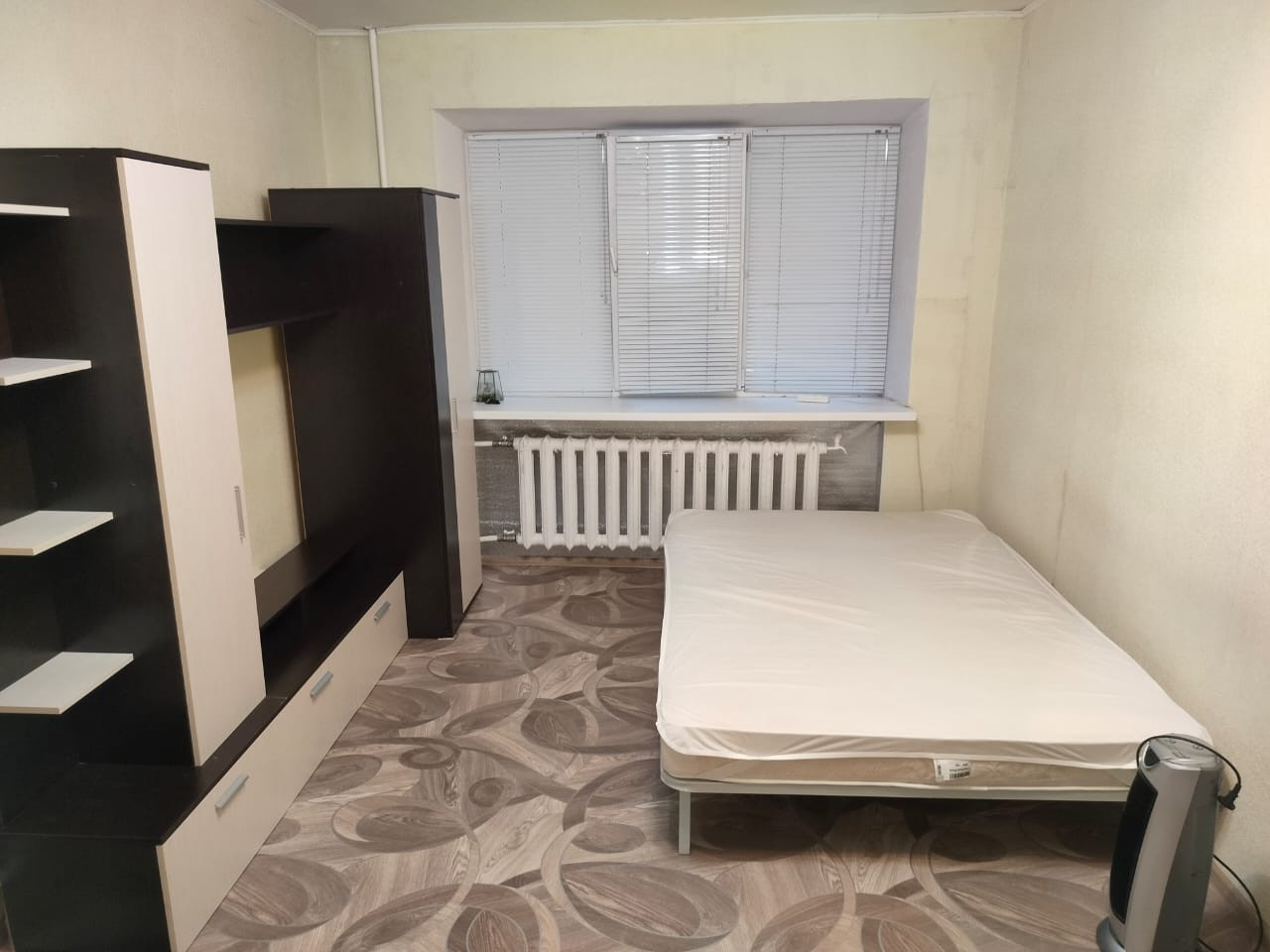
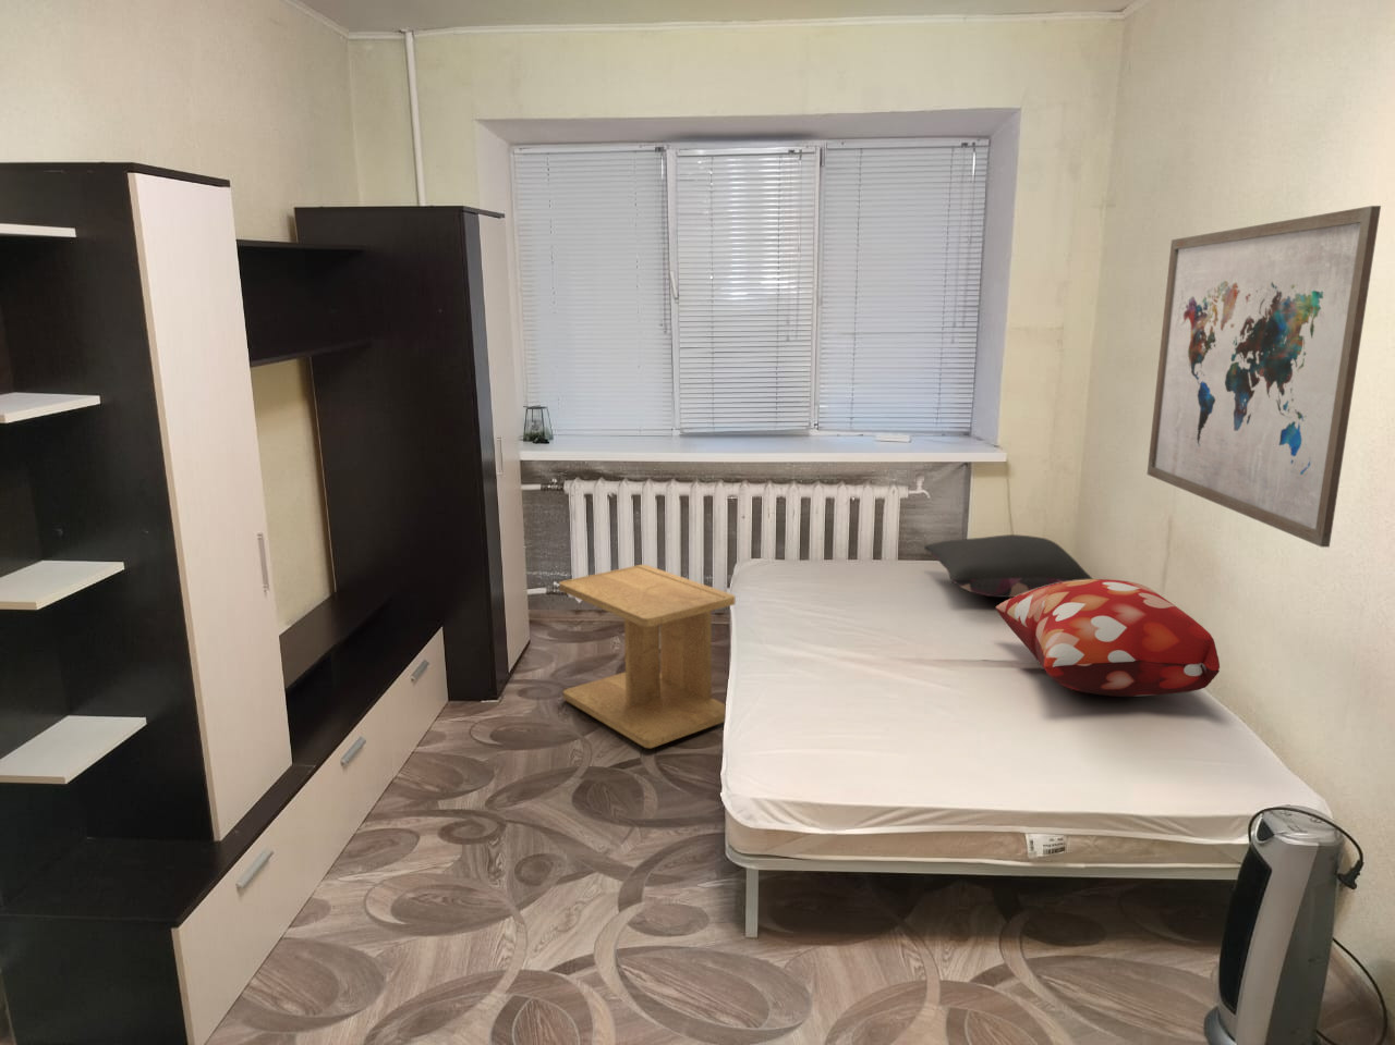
+ side table [558,564,736,749]
+ decorative pillow [995,578,1220,698]
+ wall art [1147,204,1382,549]
+ pillow [923,533,1093,598]
